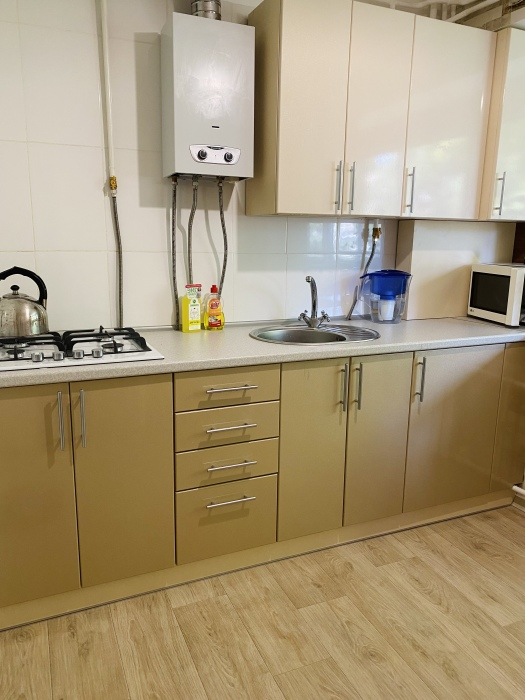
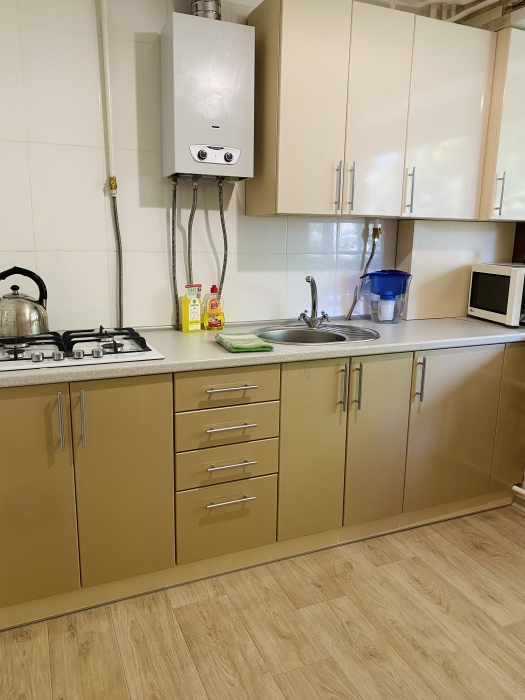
+ dish towel [214,332,274,353]
